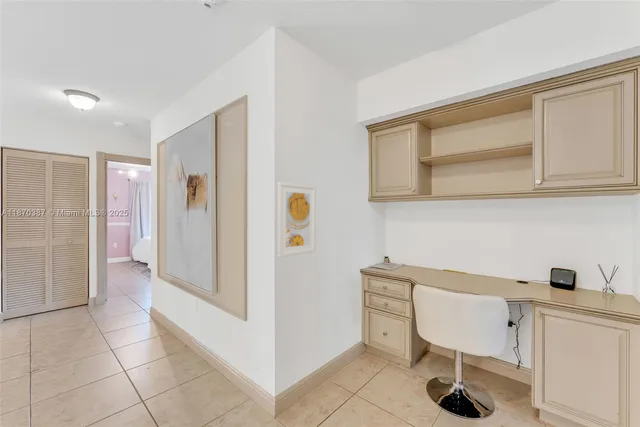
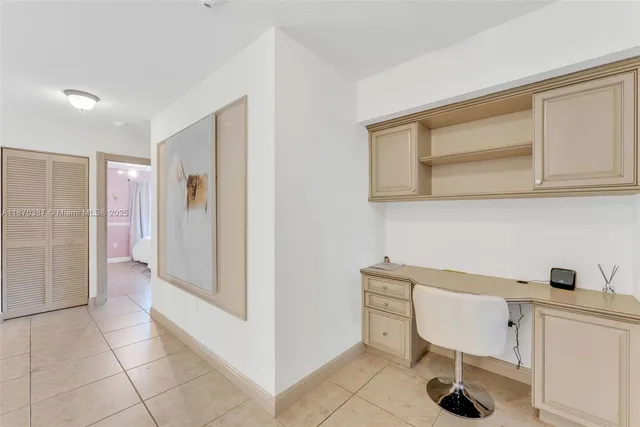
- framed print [276,181,317,258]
